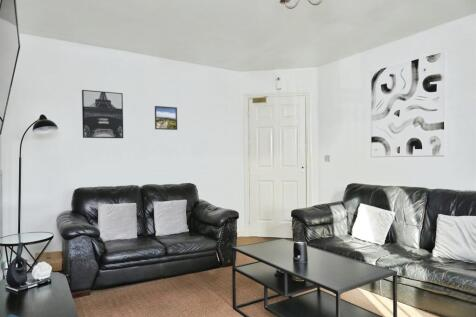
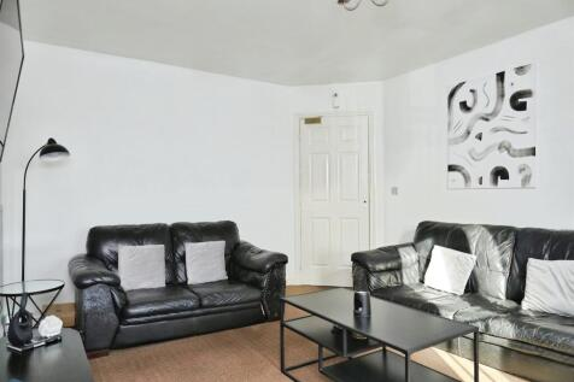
- wall art [81,89,124,139]
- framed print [154,105,178,131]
